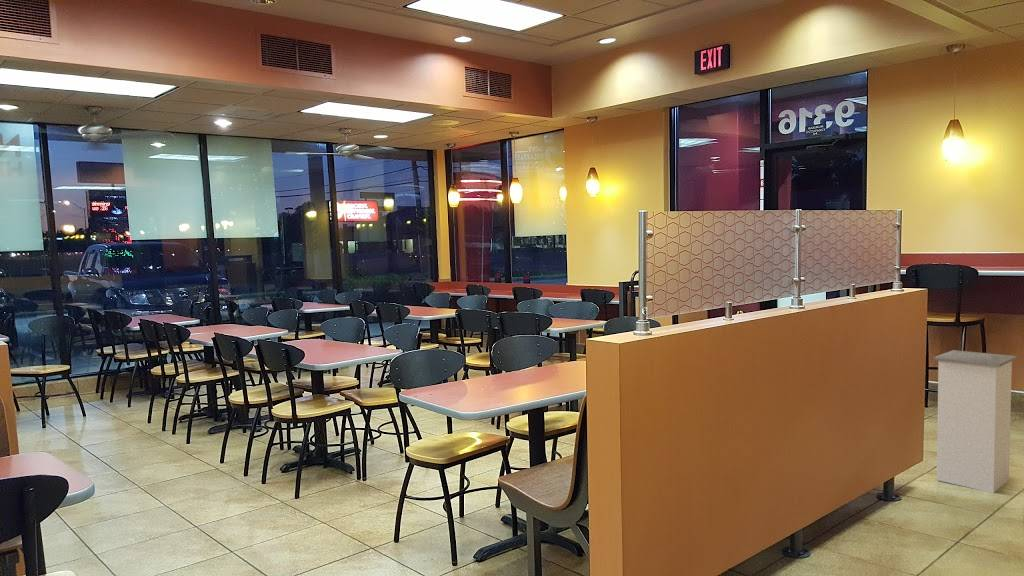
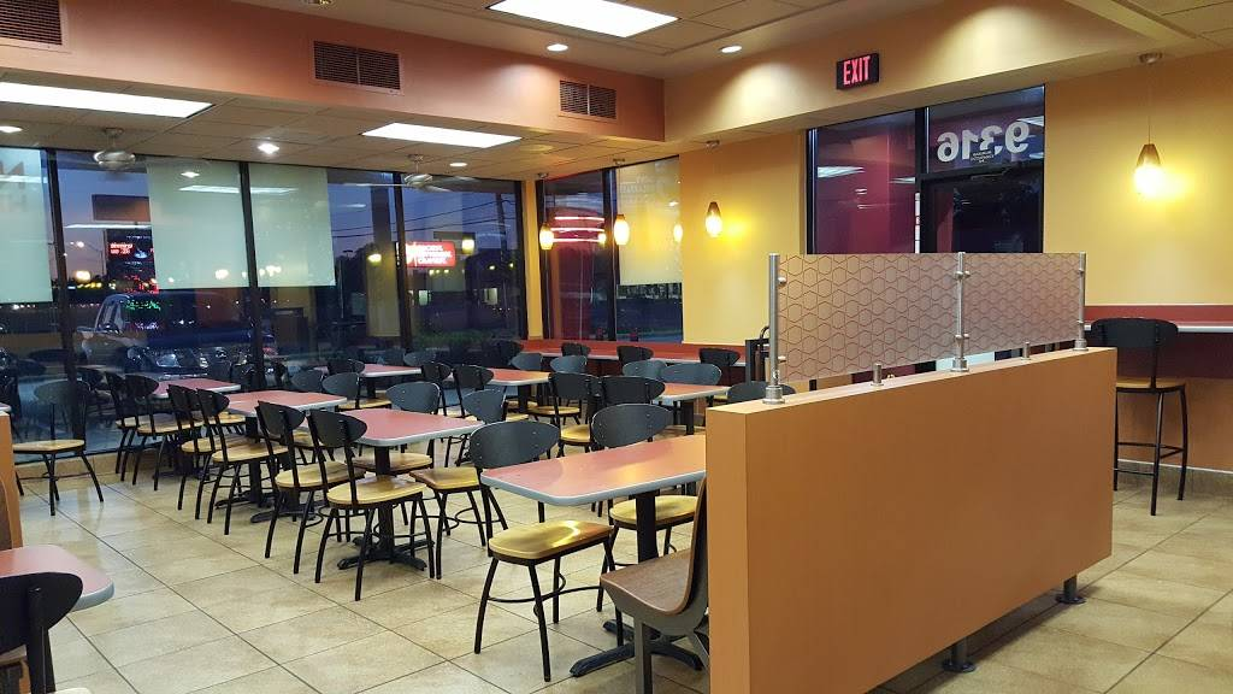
- trash can [933,349,1018,494]
